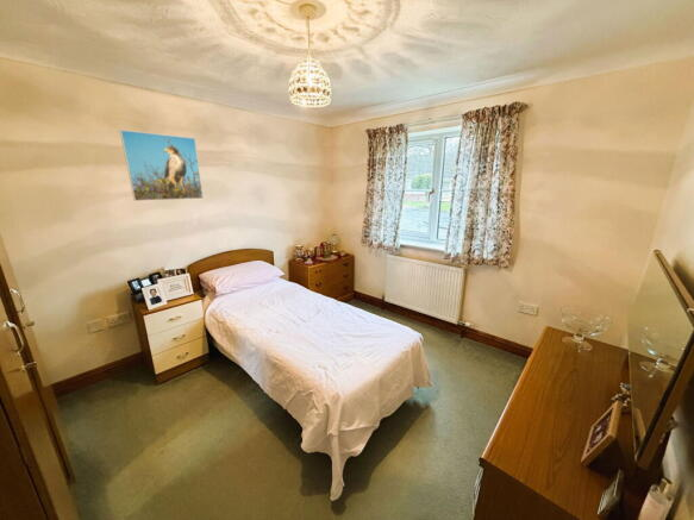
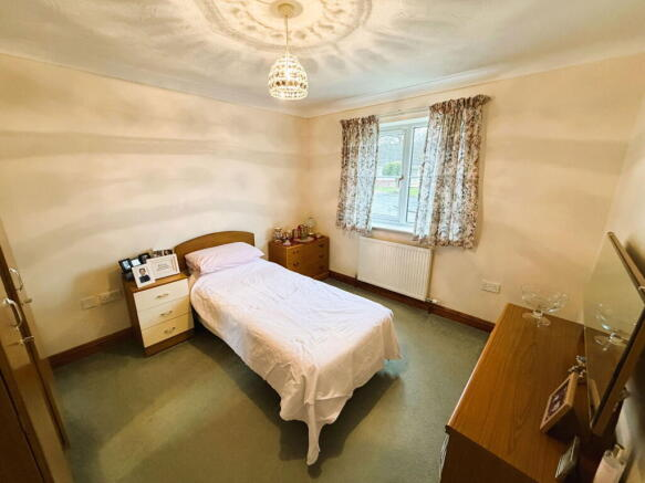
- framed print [119,129,205,202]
